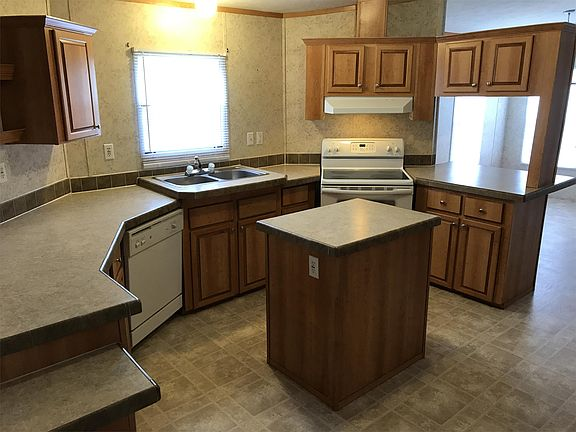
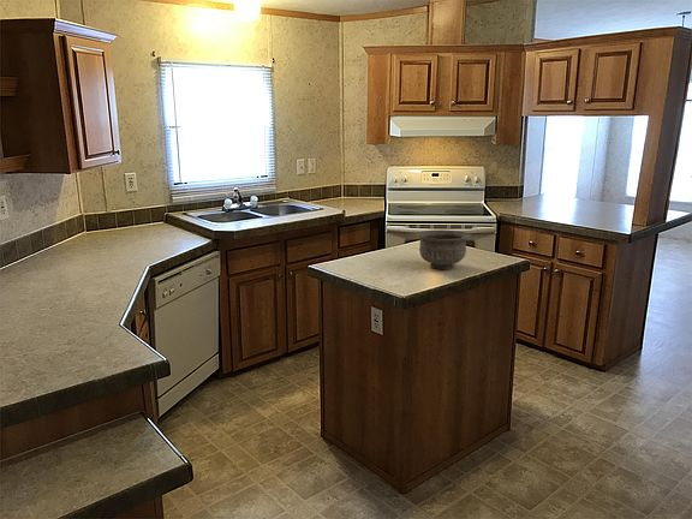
+ bowl [416,228,471,270]
